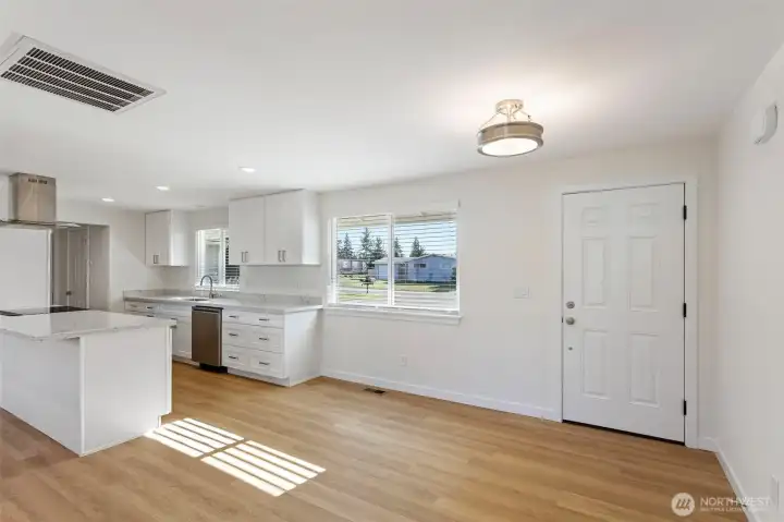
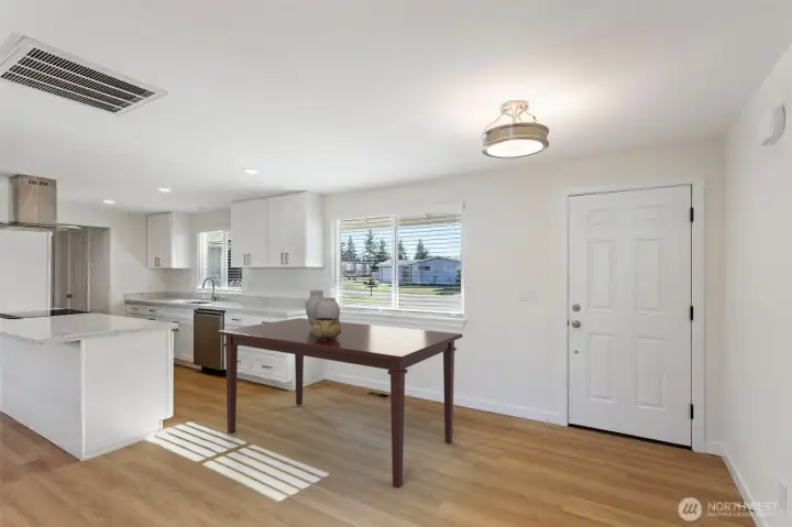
+ vase [305,289,341,326]
+ decorative bowl [311,318,341,340]
+ dining table [216,317,464,490]
